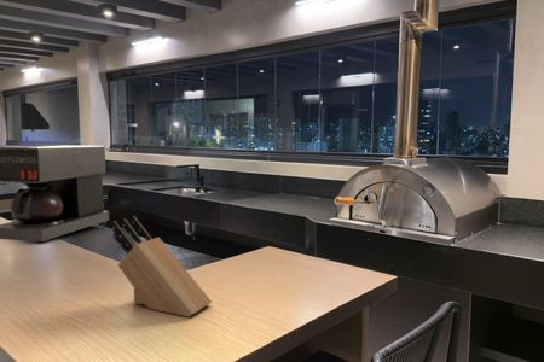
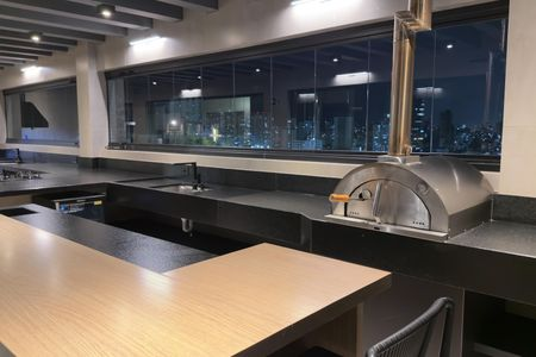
- knife block [111,215,213,317]
- coffee maker [0,145,110,244]
